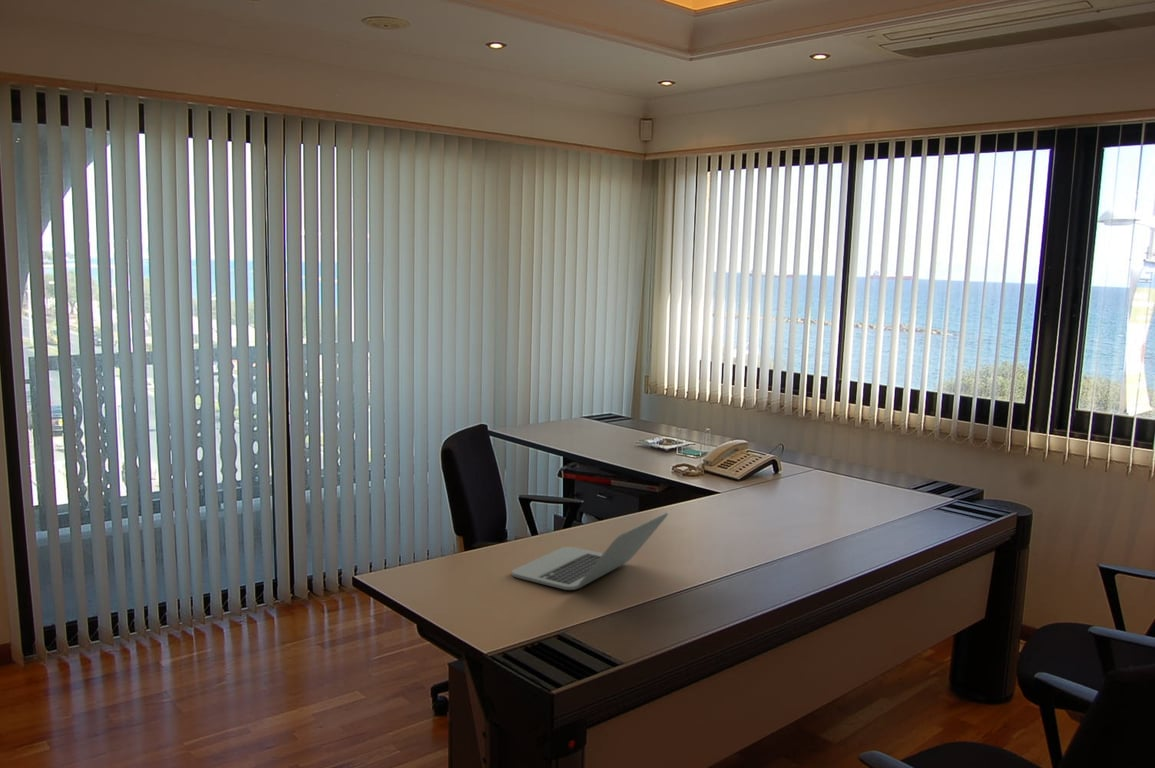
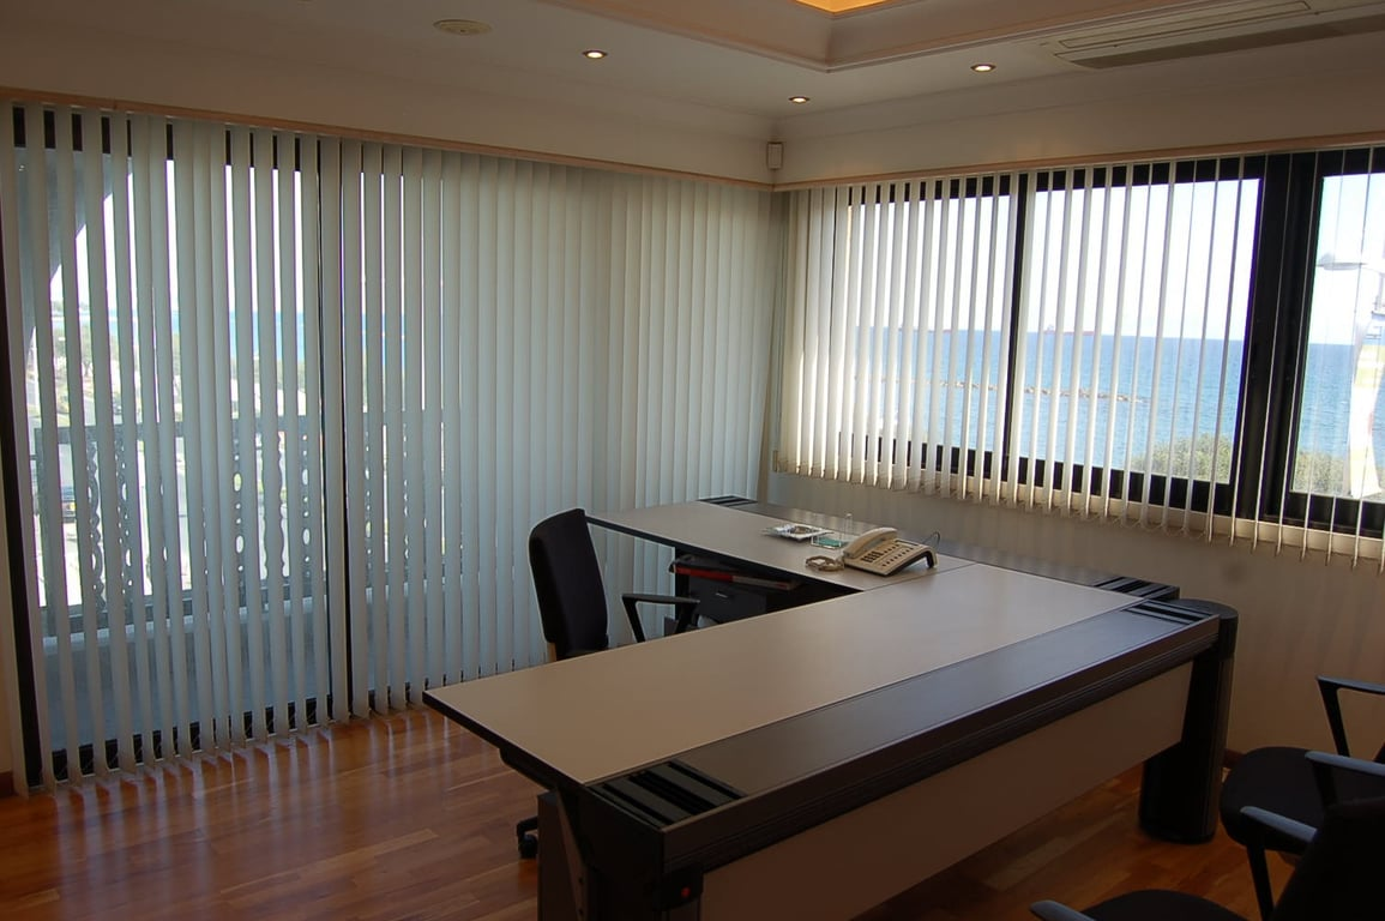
- laptop [511,511,669,591]
